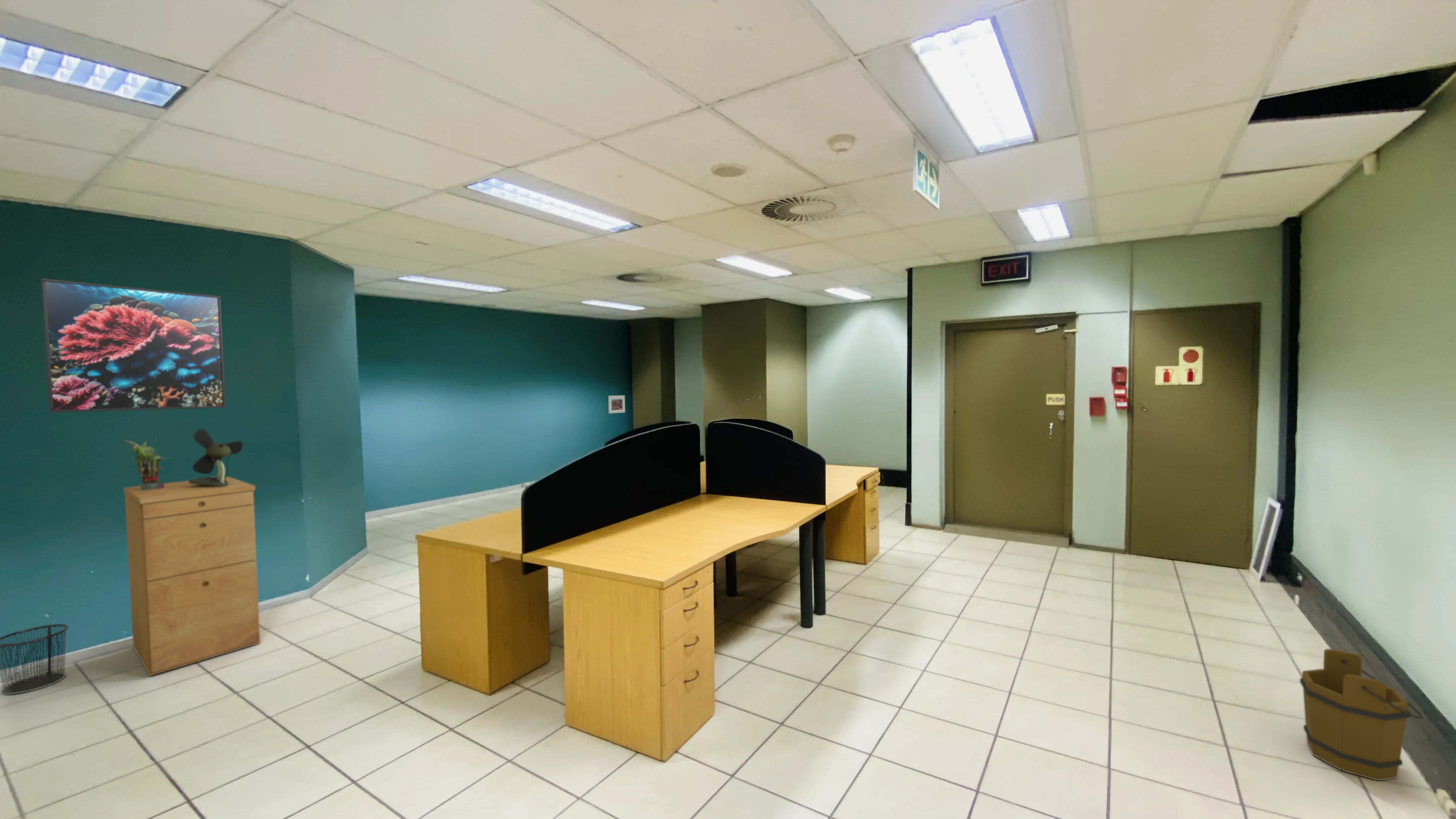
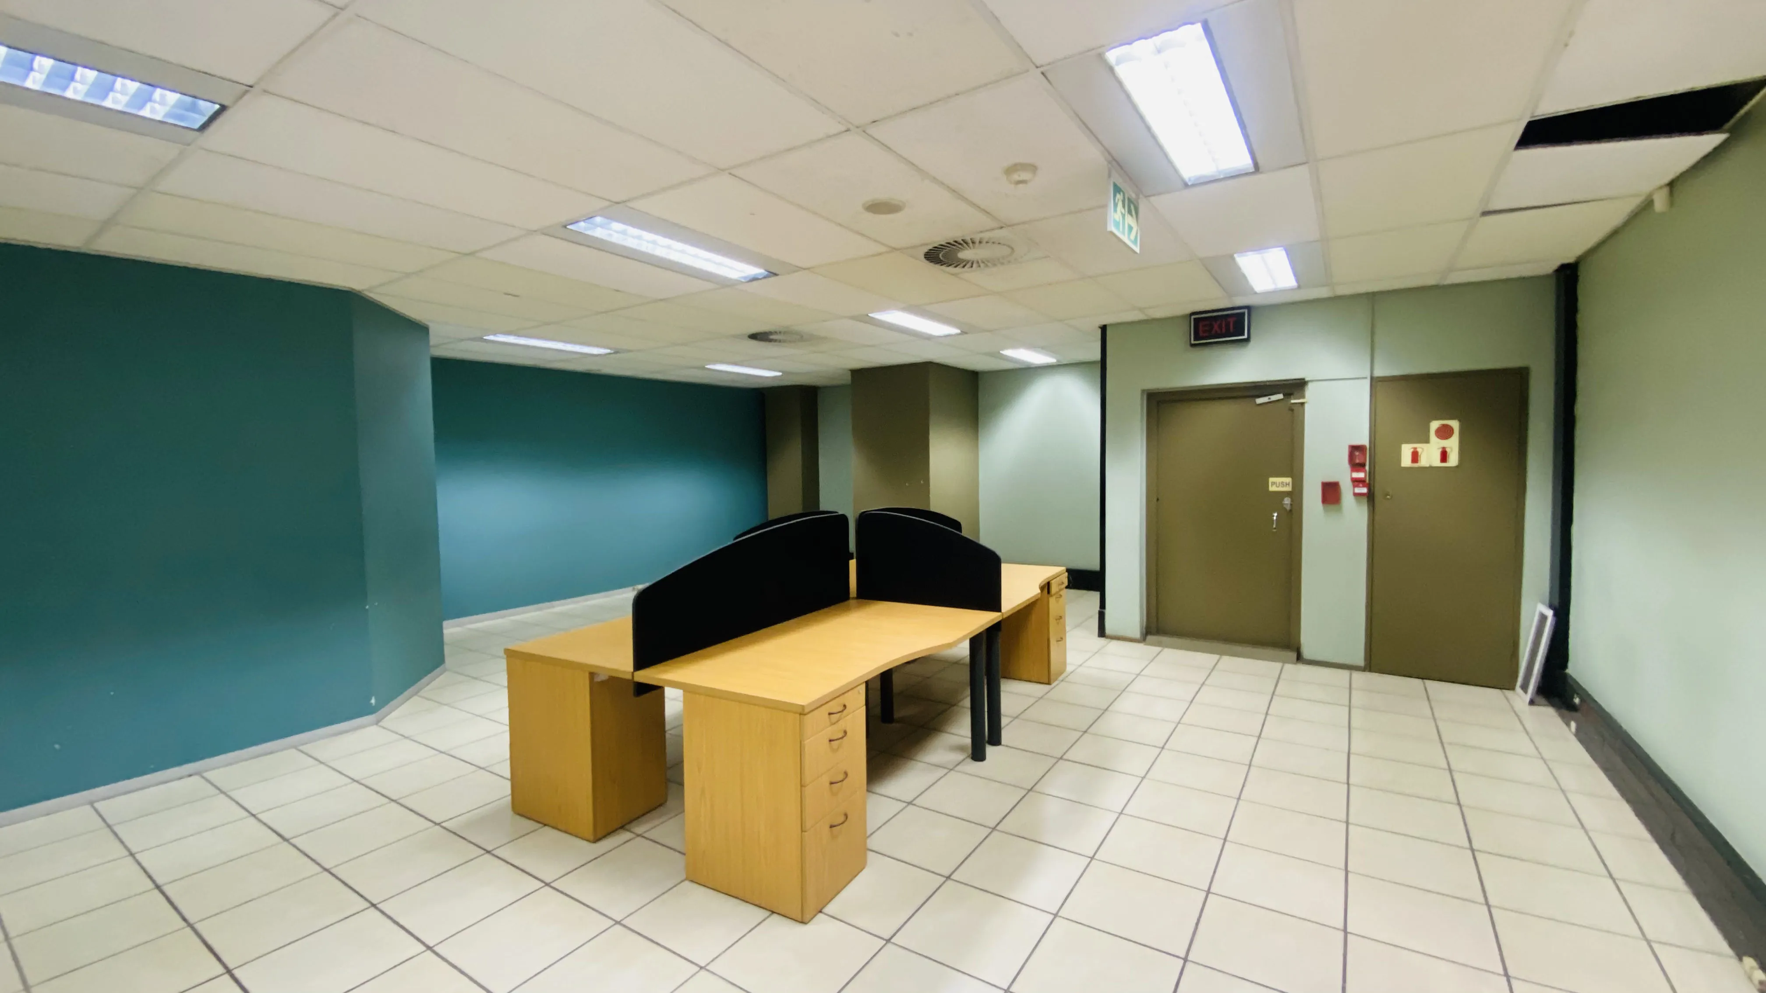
- waste bin [0,624,69,695]
- filing cabinet [123,476,261,676]
- desk fan [188,428,243,486]
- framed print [608,395,625,414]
- bucket [1300,649,1423,781]
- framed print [41,278,226,413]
- potted plant [124,440,171,490]
